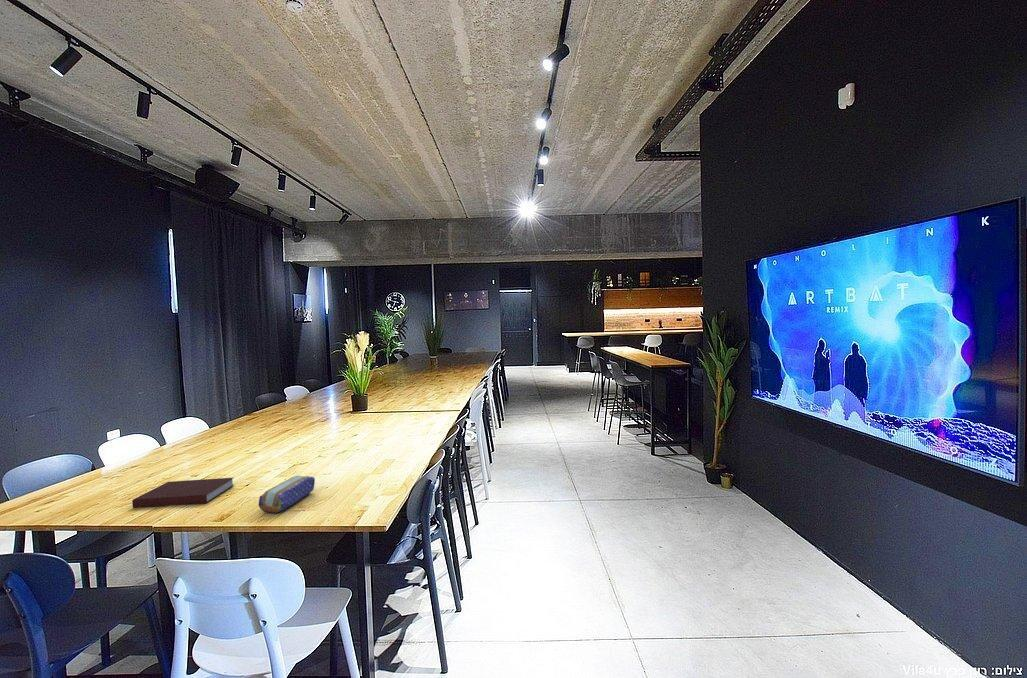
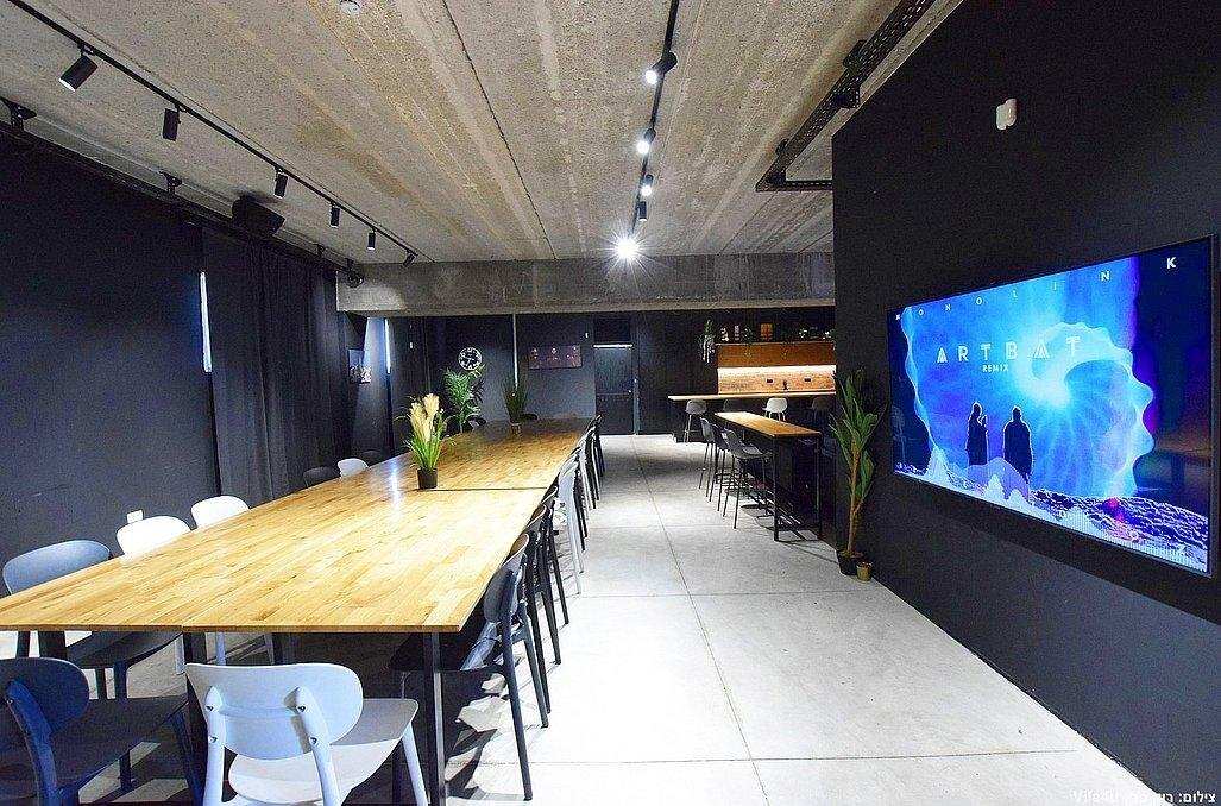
- notebook [131,477,235,509]
- pencil case [258,475,316,514]
